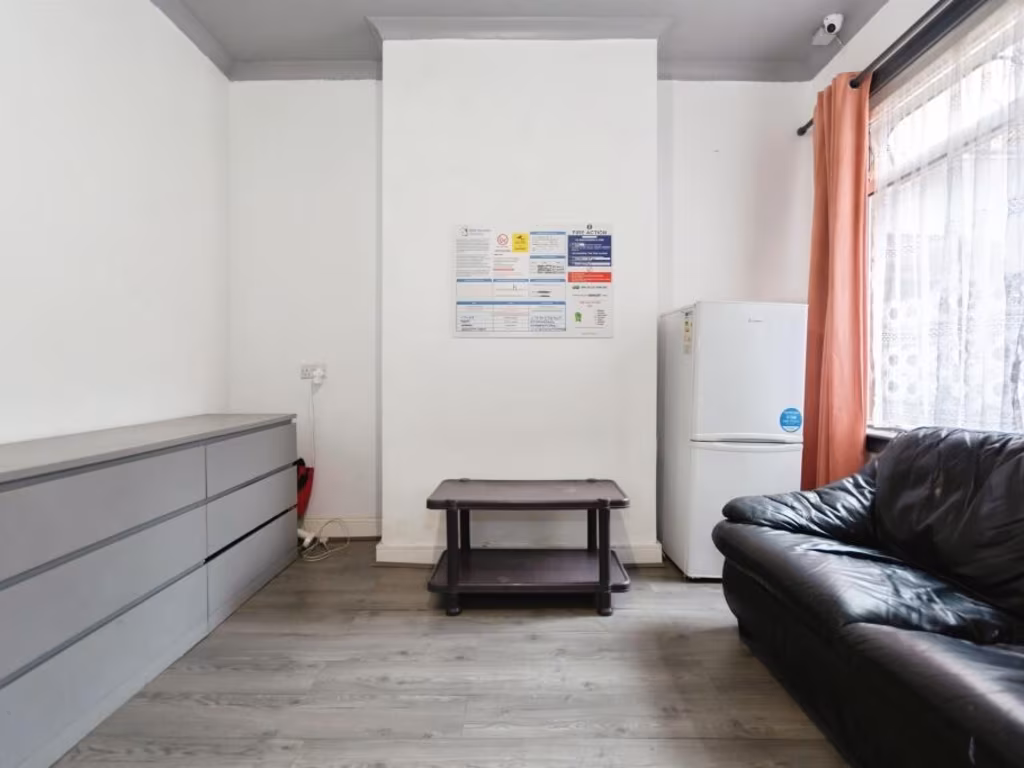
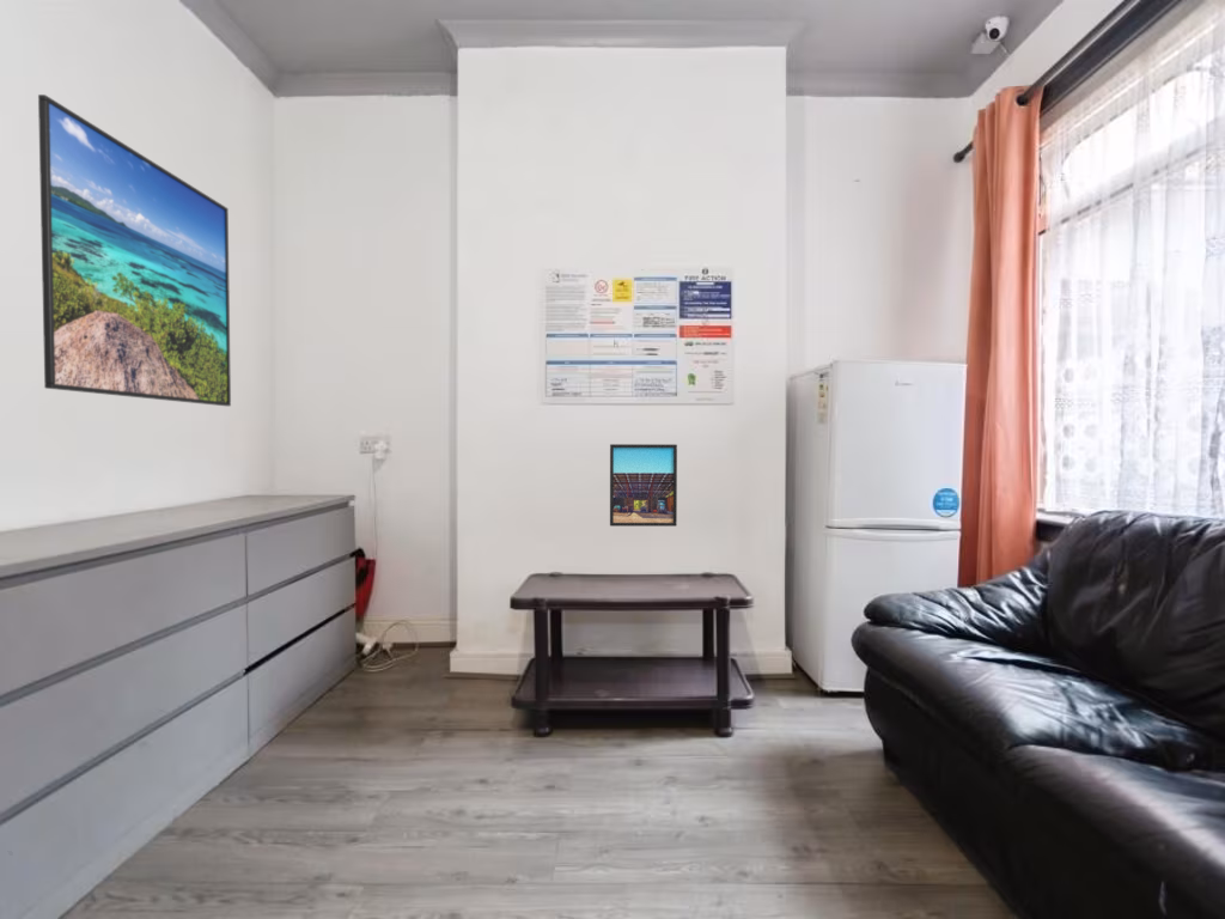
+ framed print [609,443,678,528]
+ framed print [37,93,232,407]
